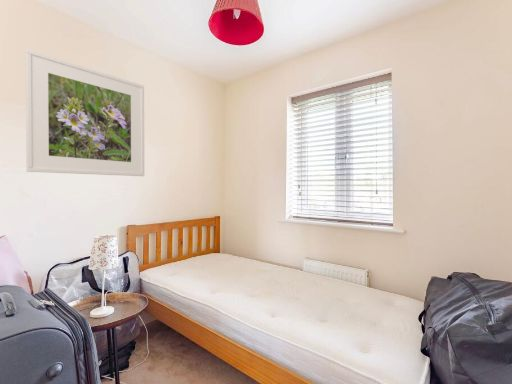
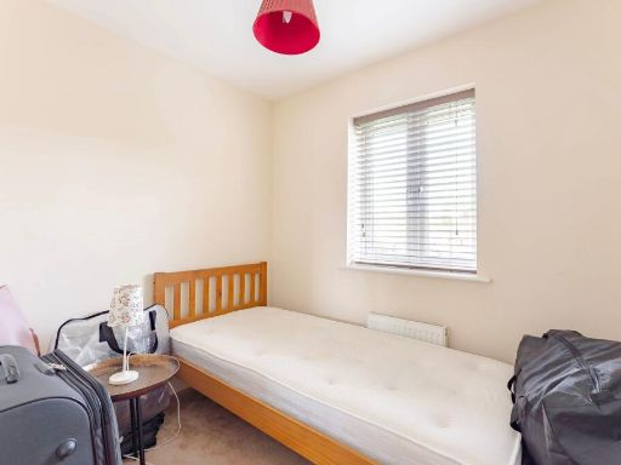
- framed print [25,48,145,177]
